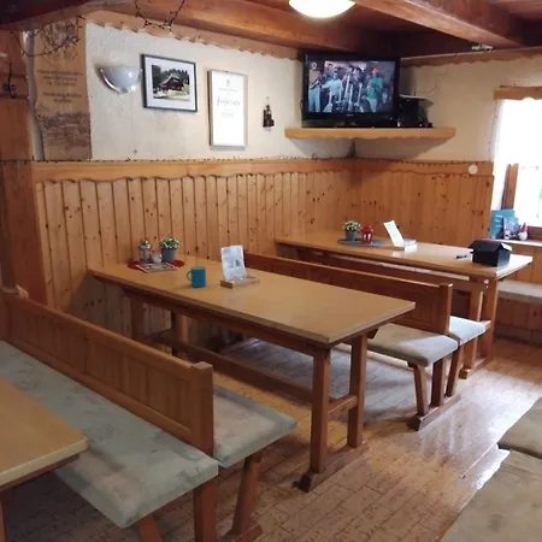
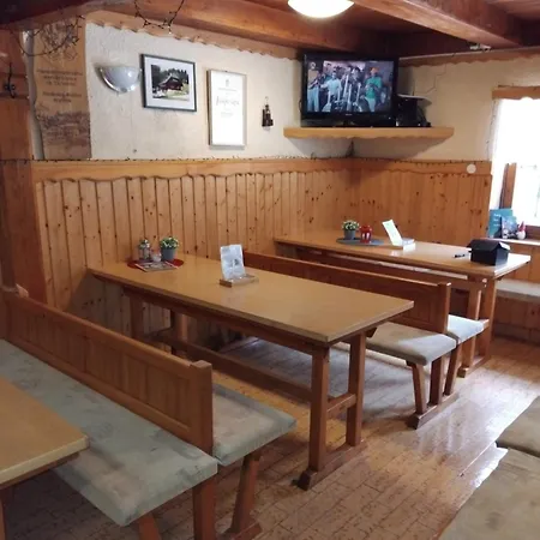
- mug [185,265,207,288]
